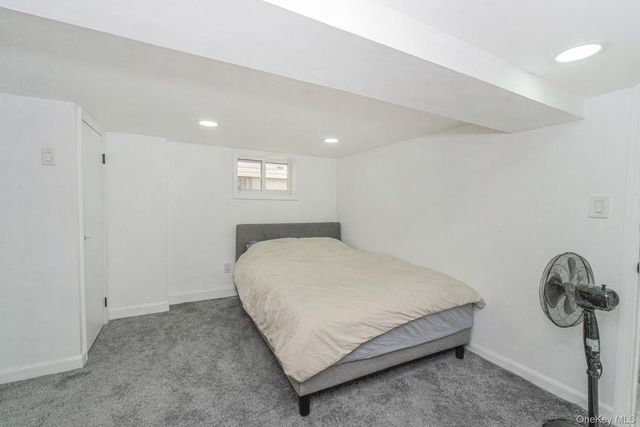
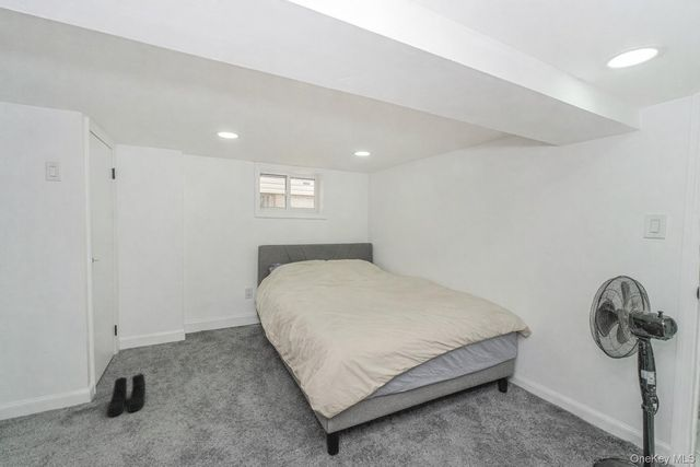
+ boots [107,372,147,418]
